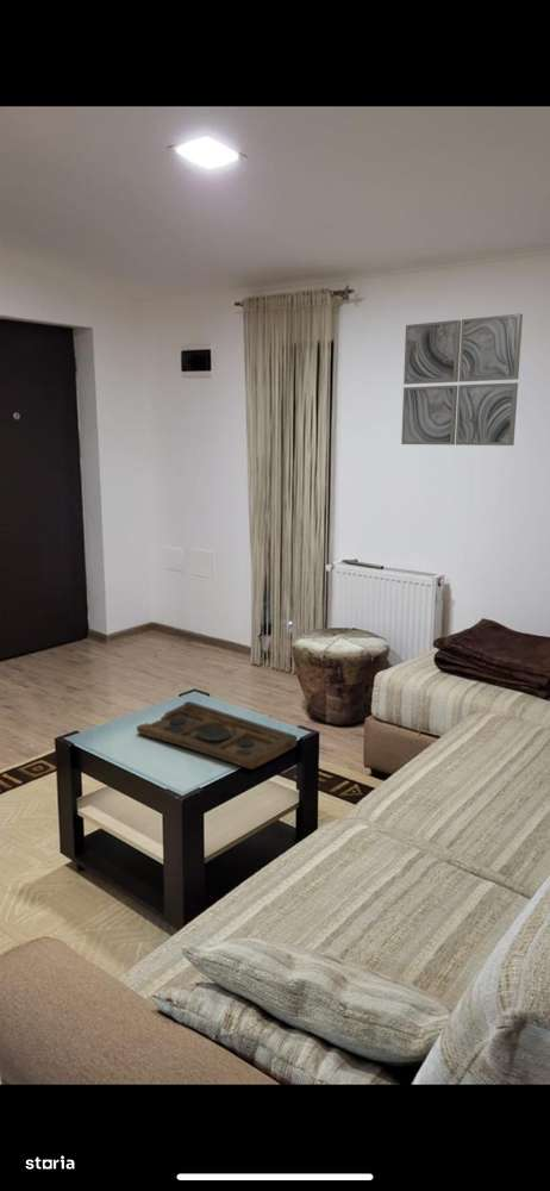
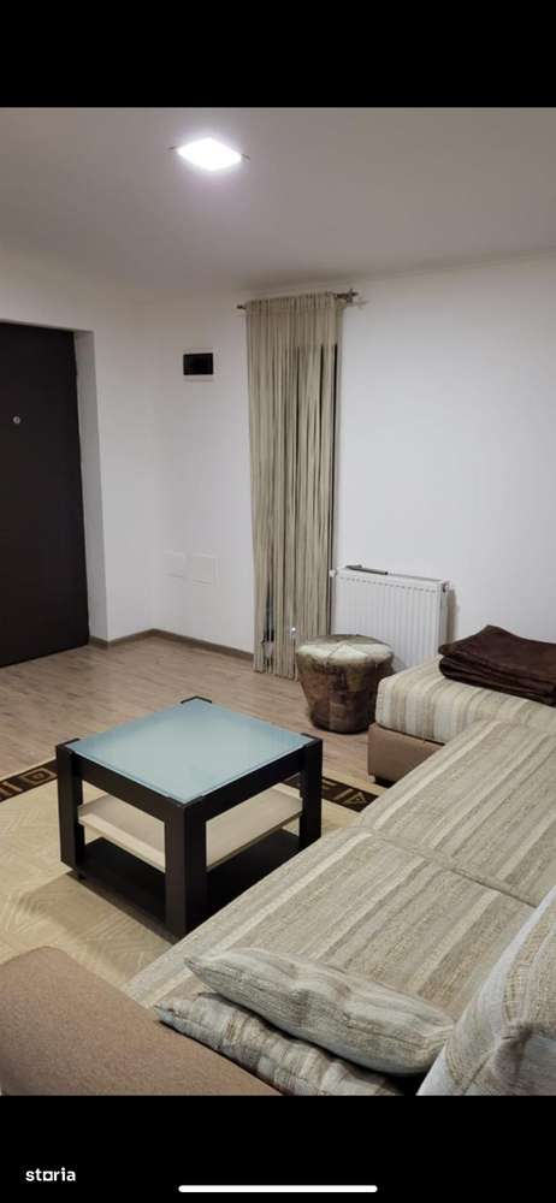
- wall art [400,313,524,447]
- decorative tray [136,700,299,771]
